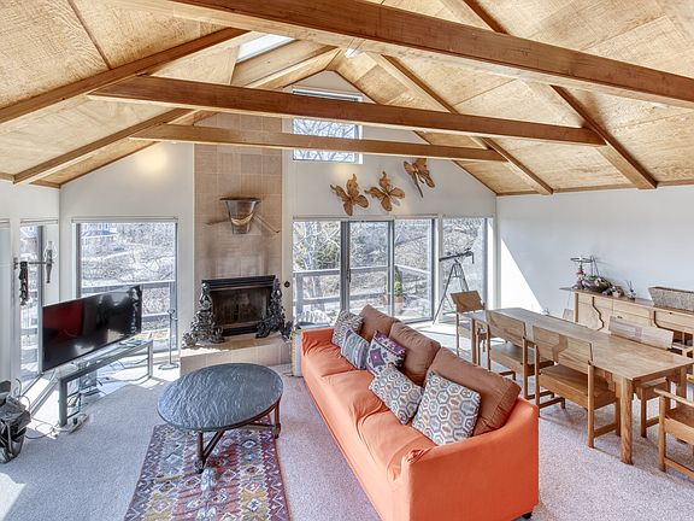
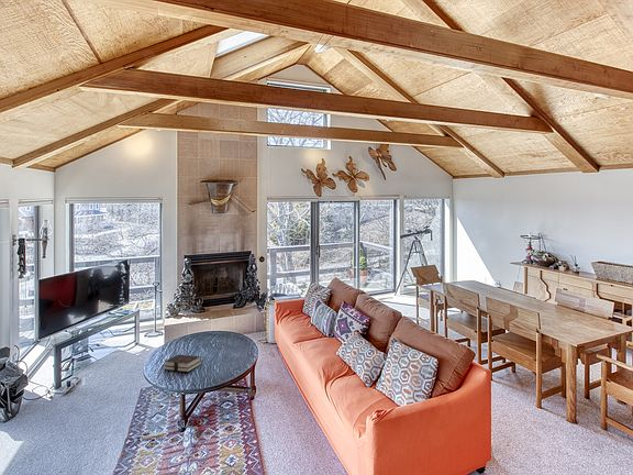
+ hardback book [163,354,203,373]
